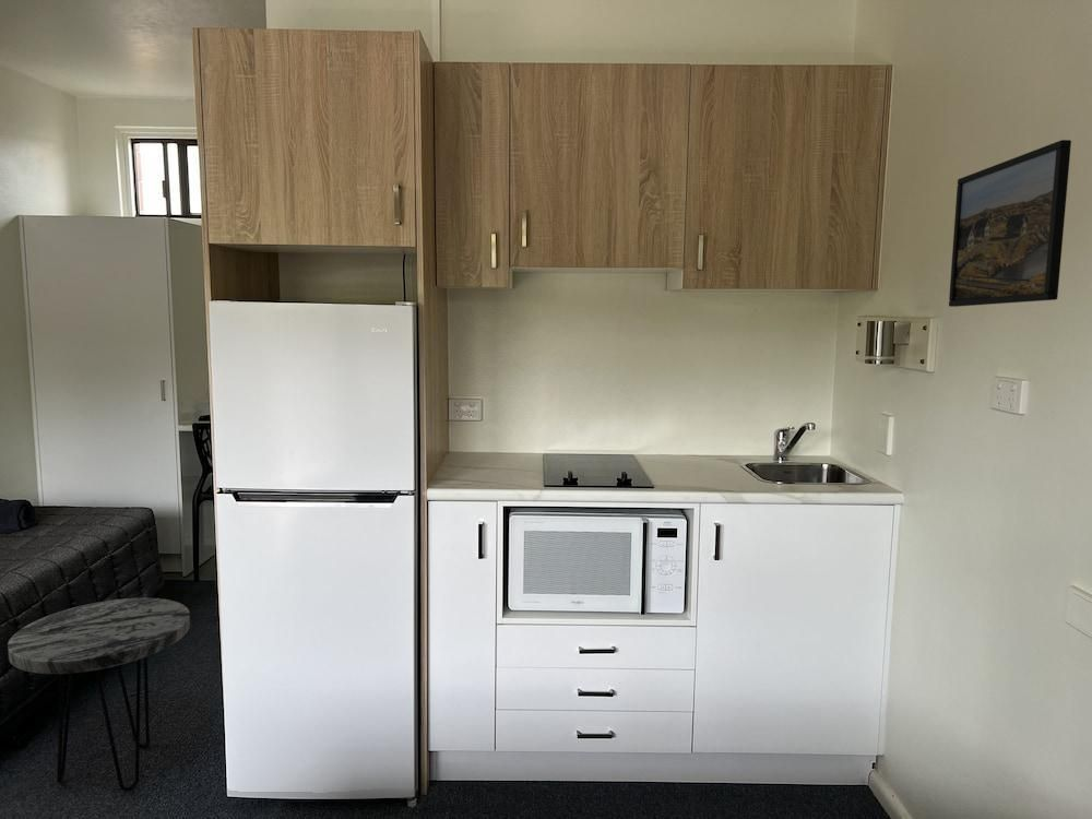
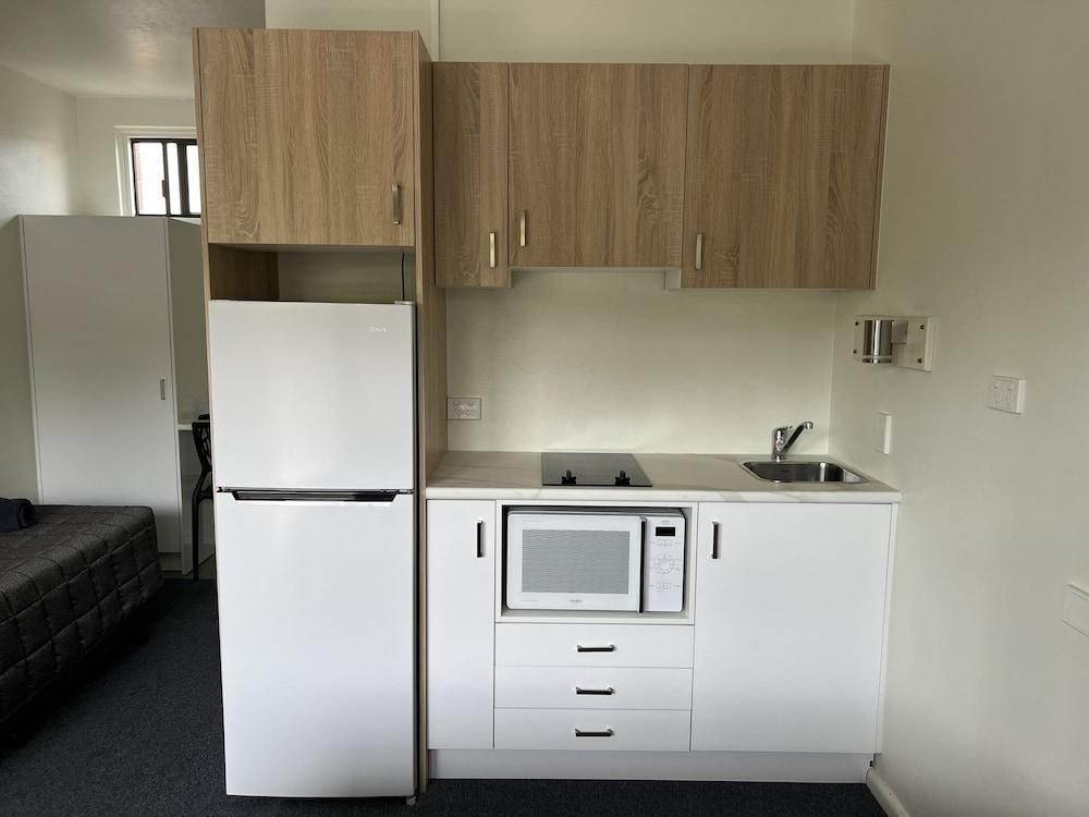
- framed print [948,139,1072,308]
- side table [7,597,191,793]
